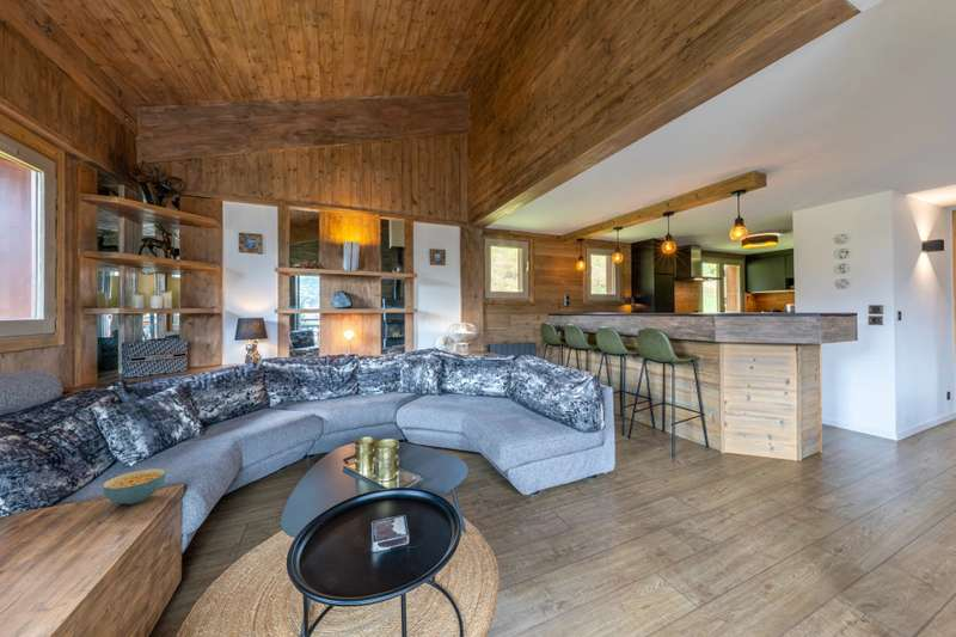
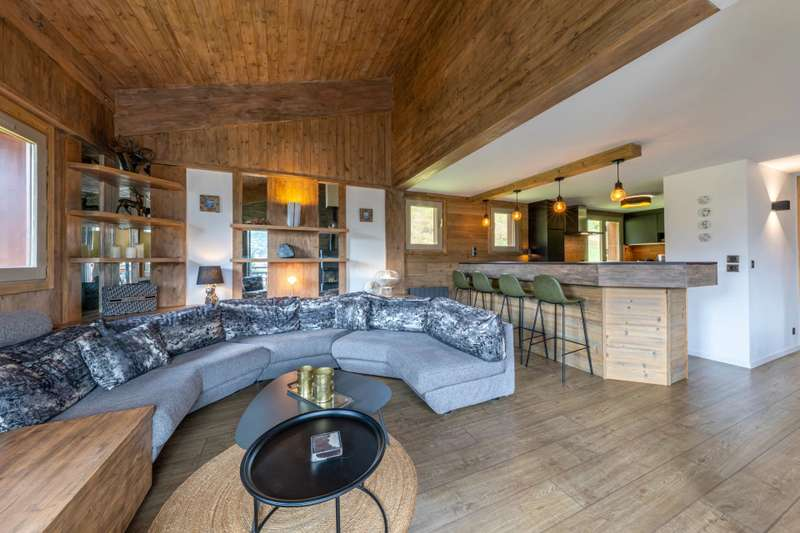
- cereal bowl [102,467,167,506]
